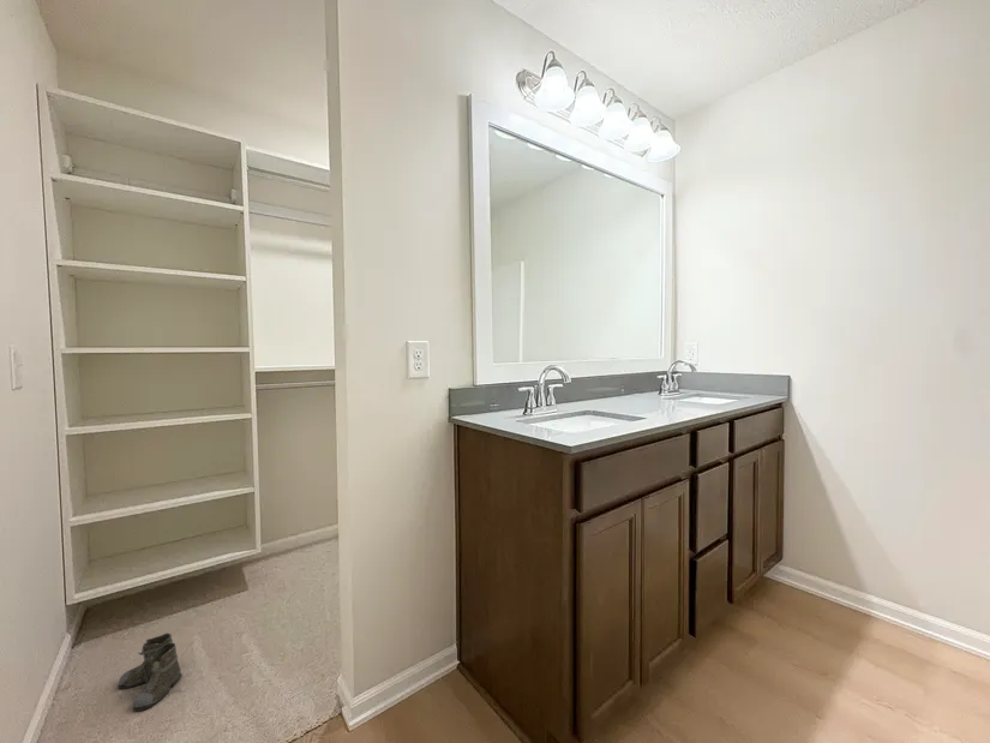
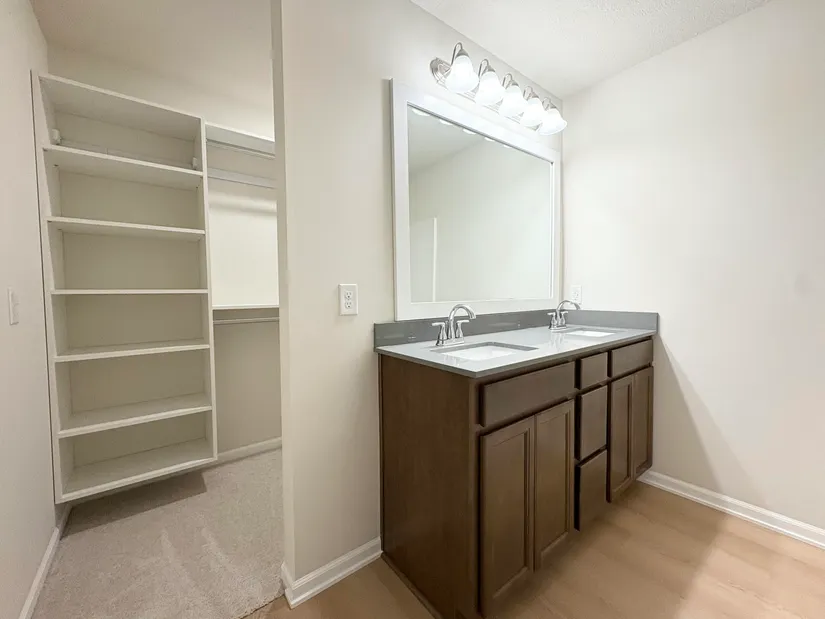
- boots [116,631,182,712]
